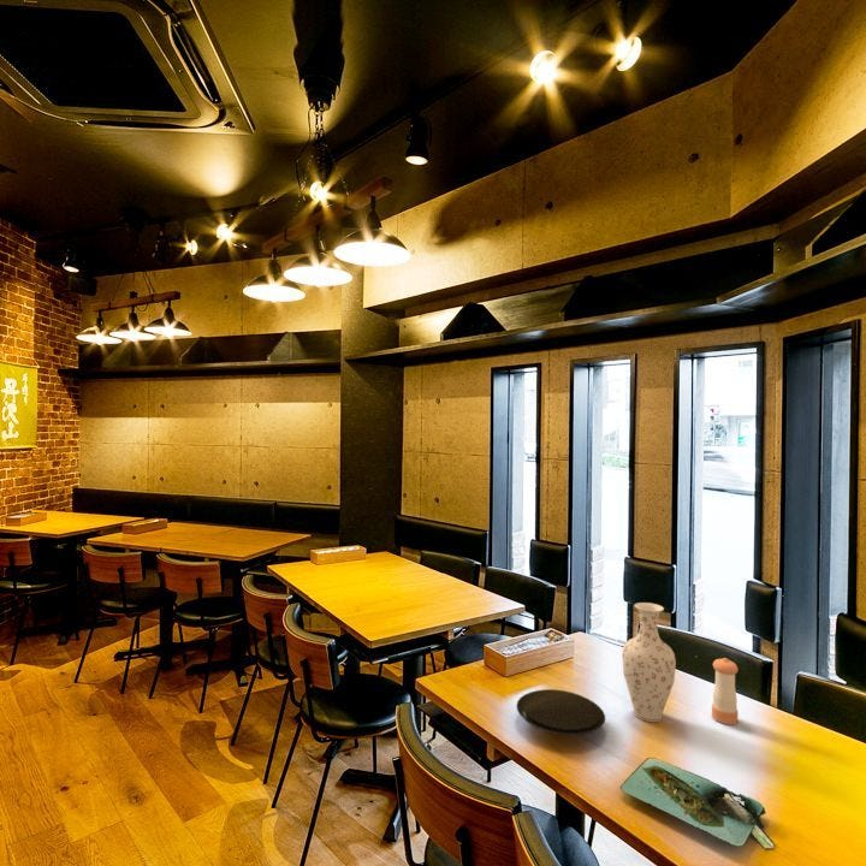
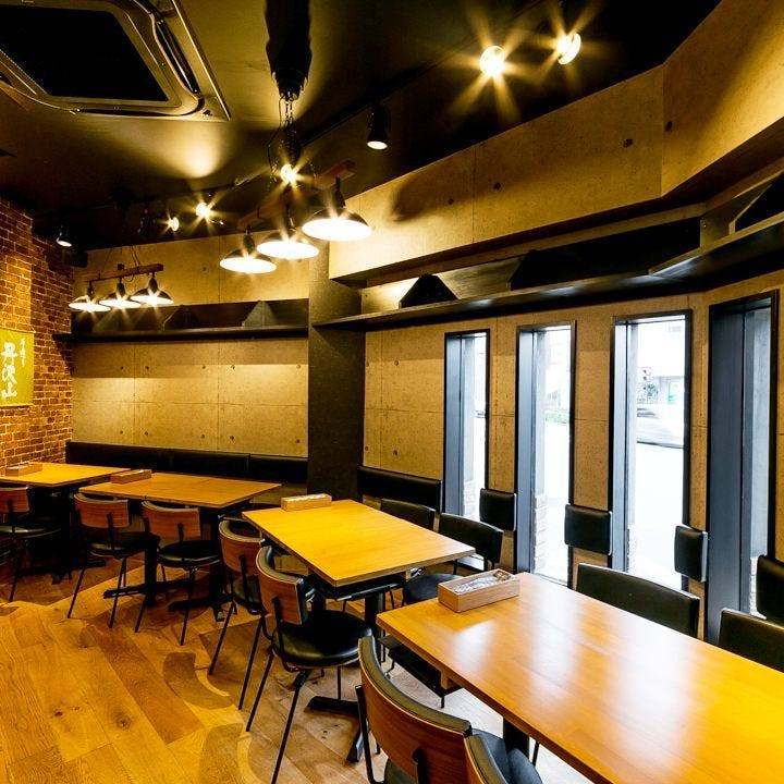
- plate [515,688,606,737]
- platter [619,757,776,850]
- pepper shaker [711,657,740,725]
- vase [621,601,677,723]
